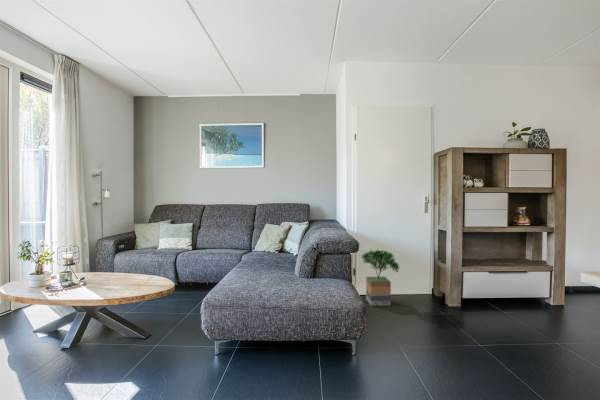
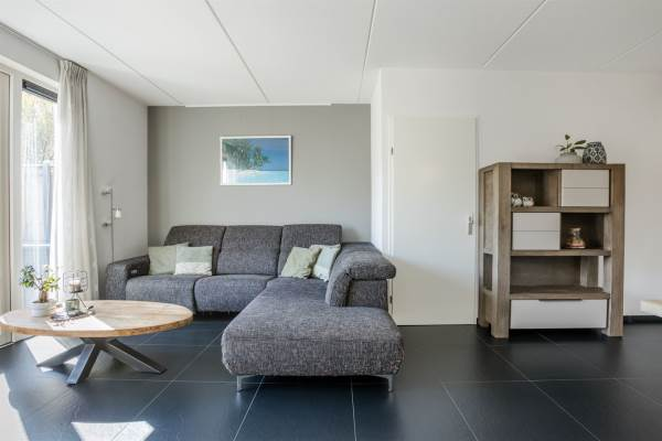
- potted tree [360,249,401,307]
